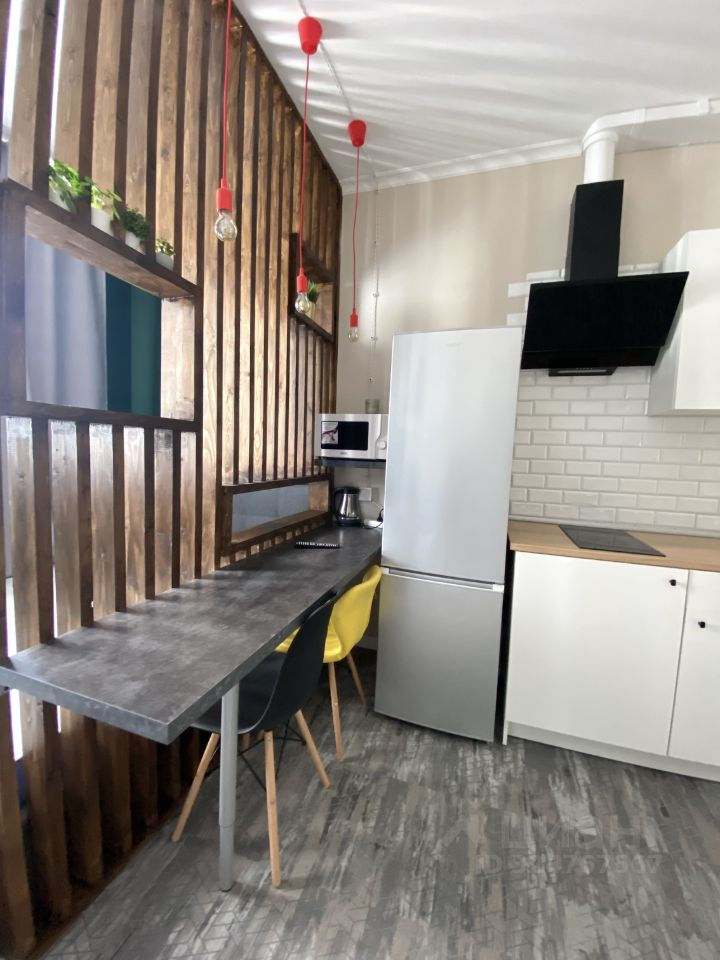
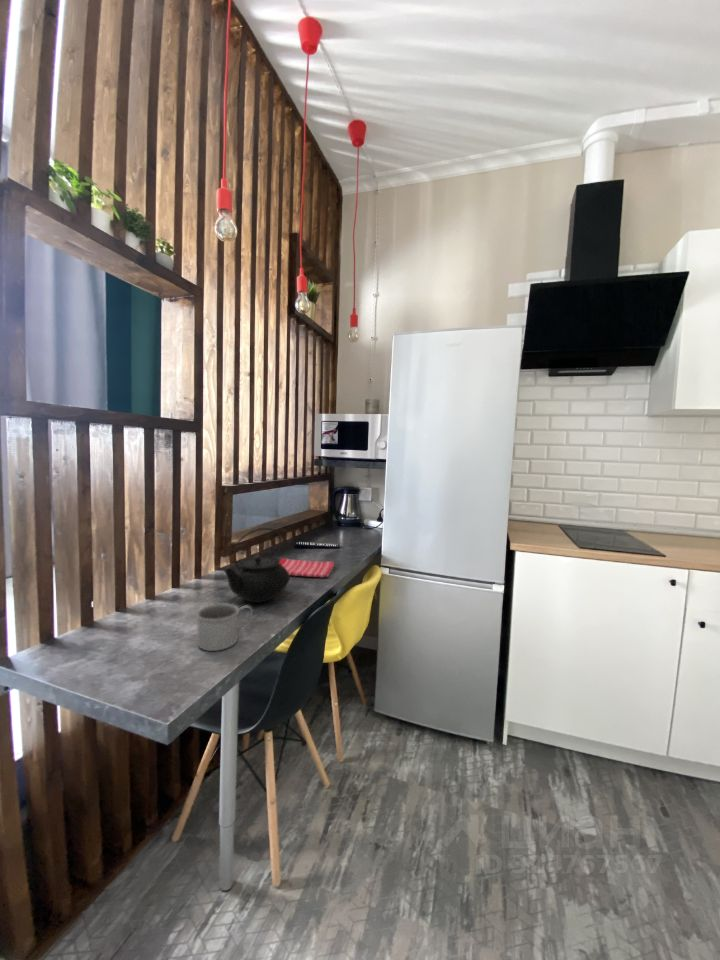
+ teapot [223,527,291,603]
+ dish towel [279,557,336,578]
+ mug [195,602,254,652]
